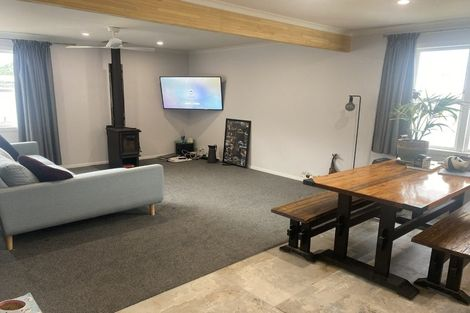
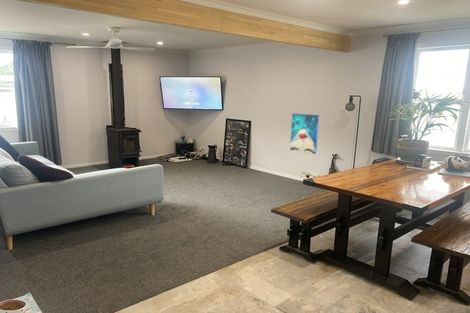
+ wall art [289,113,320,155]
